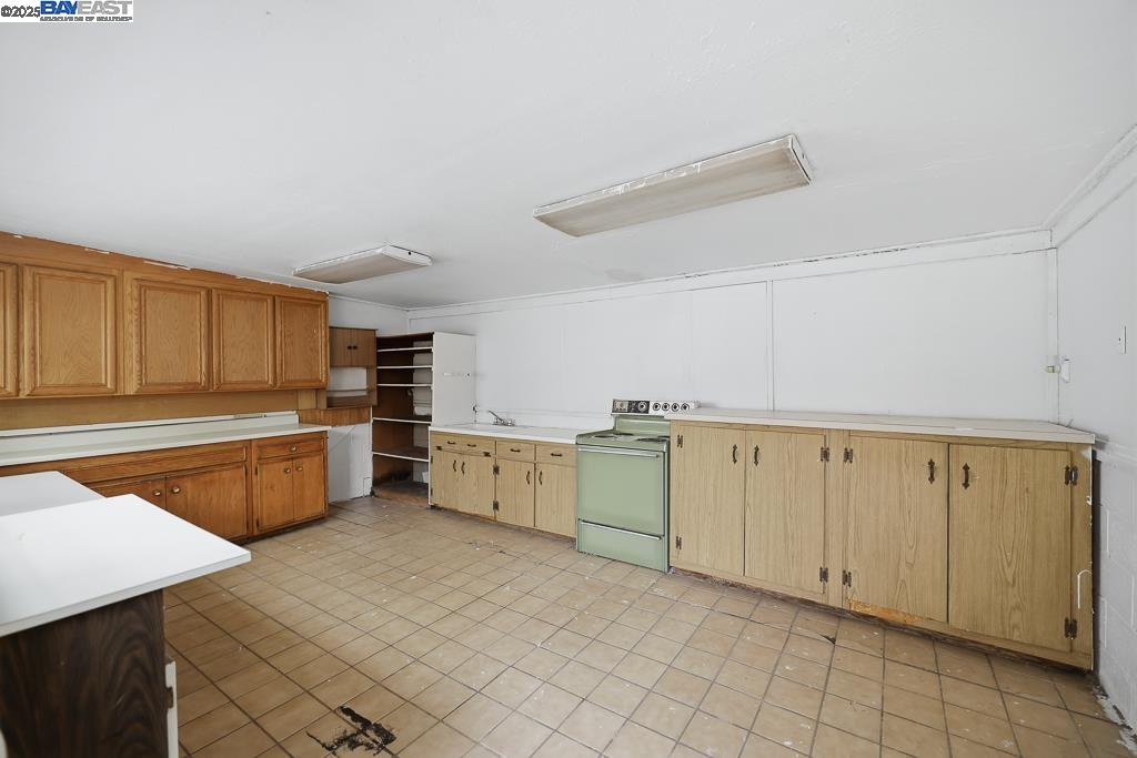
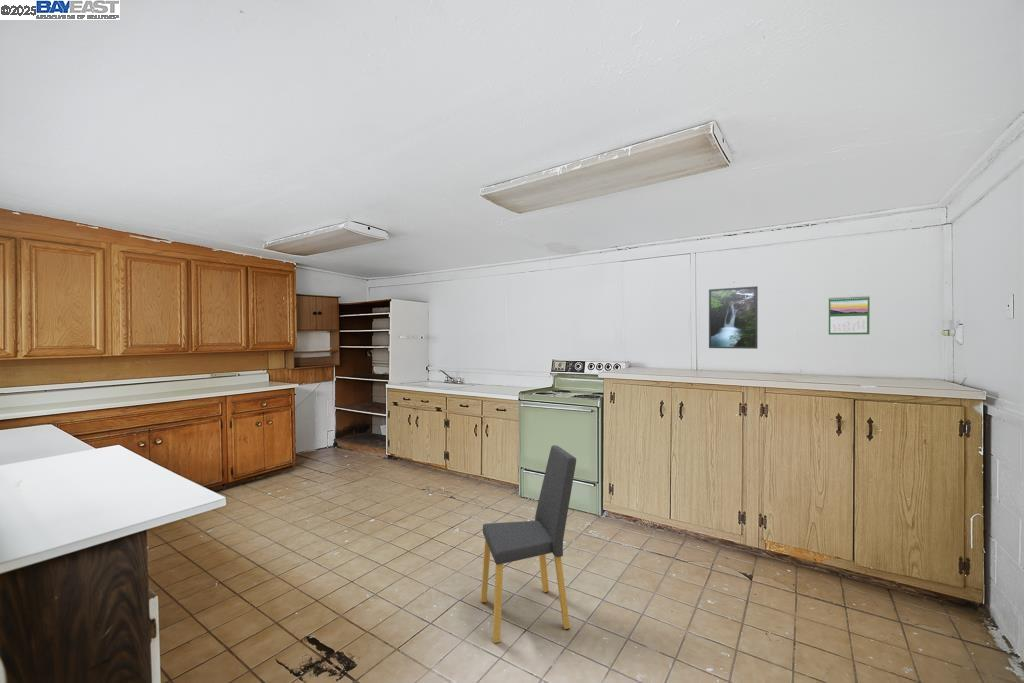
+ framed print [708,285,759,350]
+ dining chair [480,444,577,644]
+ calendar [828,295,871,336]
